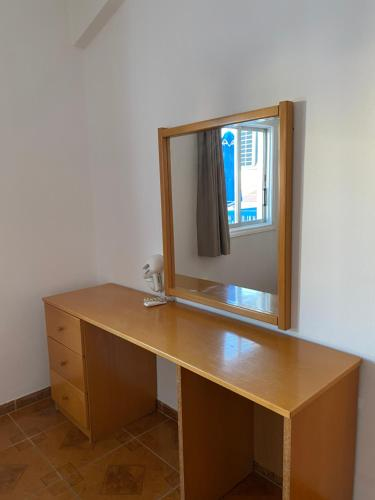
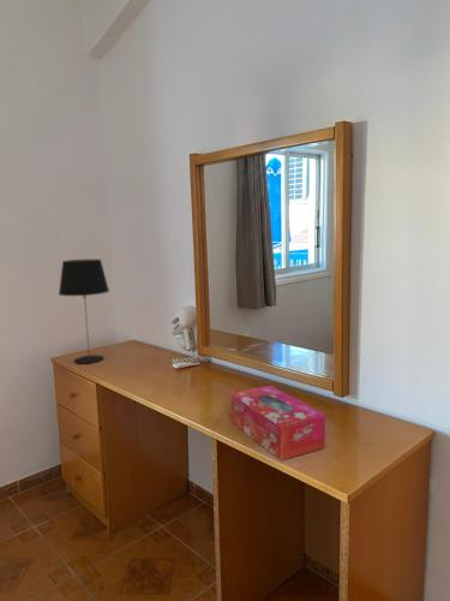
+ tissue box [230,385,326,462]
+ table lamp [58,258,110,364]
